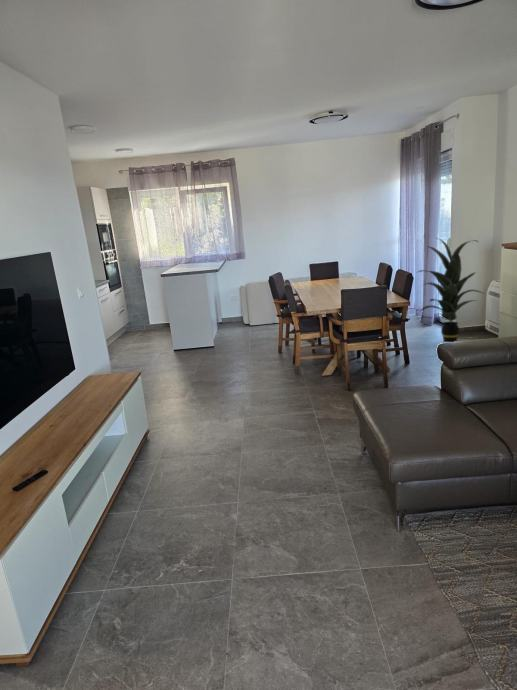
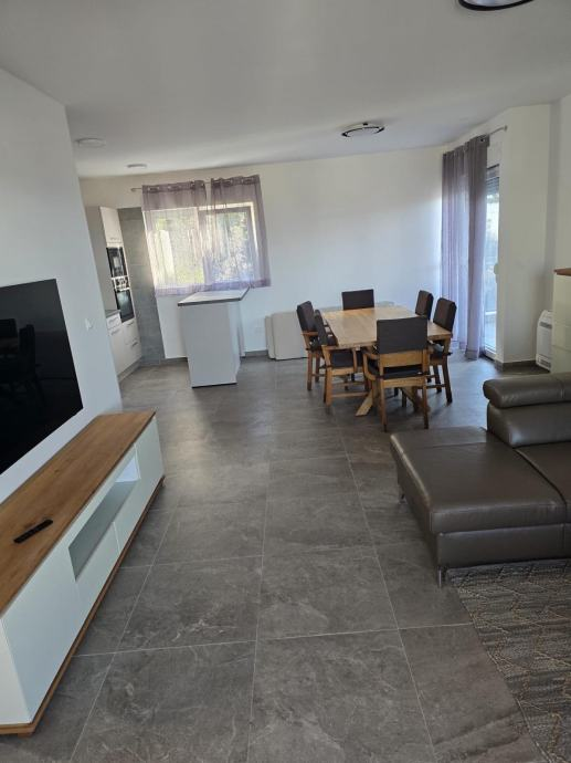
- indoor plant [417,237,486,344]
